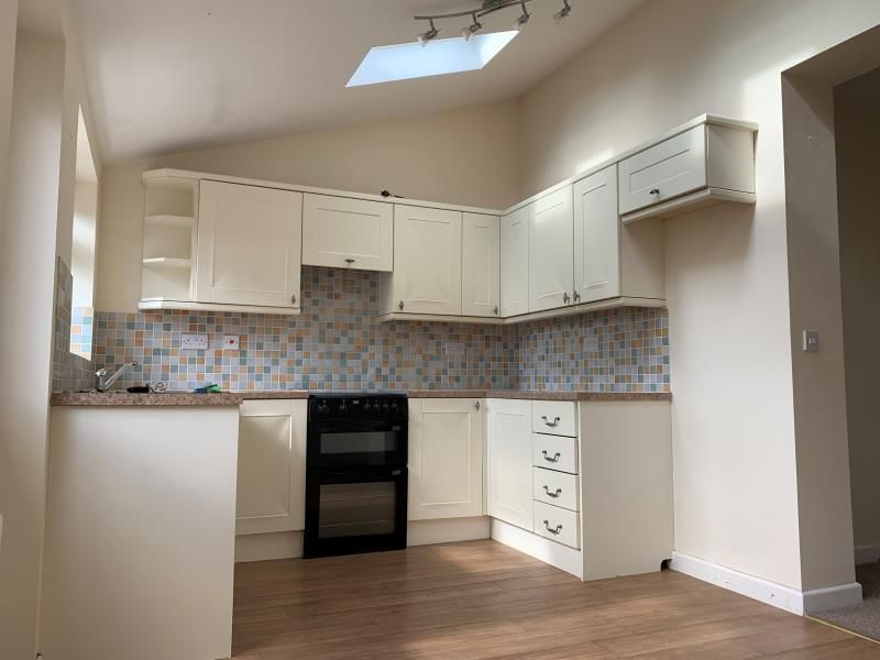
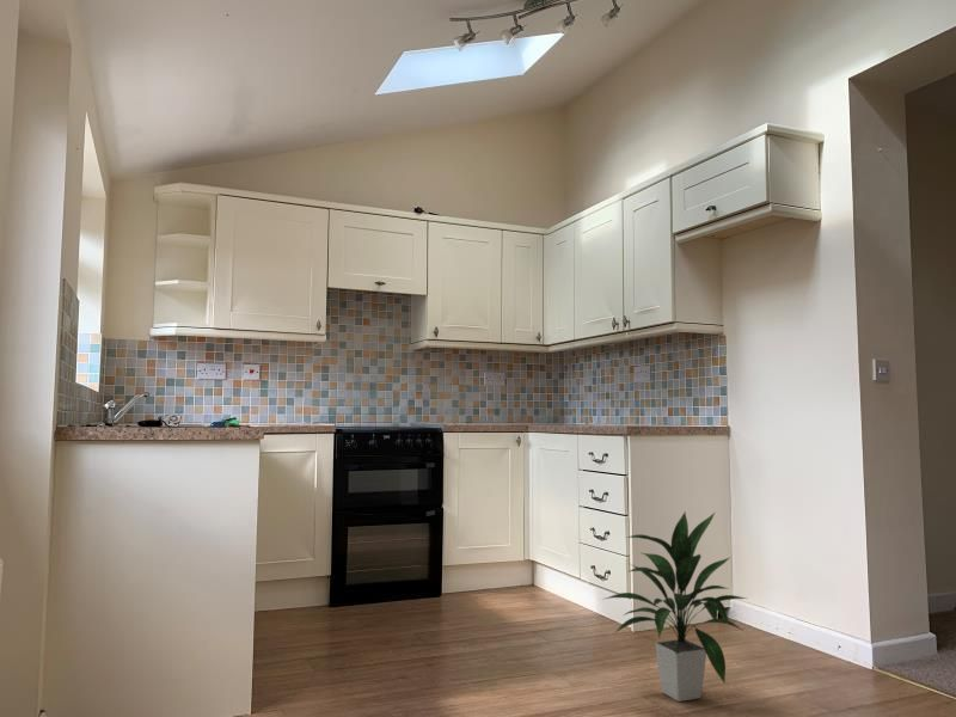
+ indoor plant [599,510,749,703]
